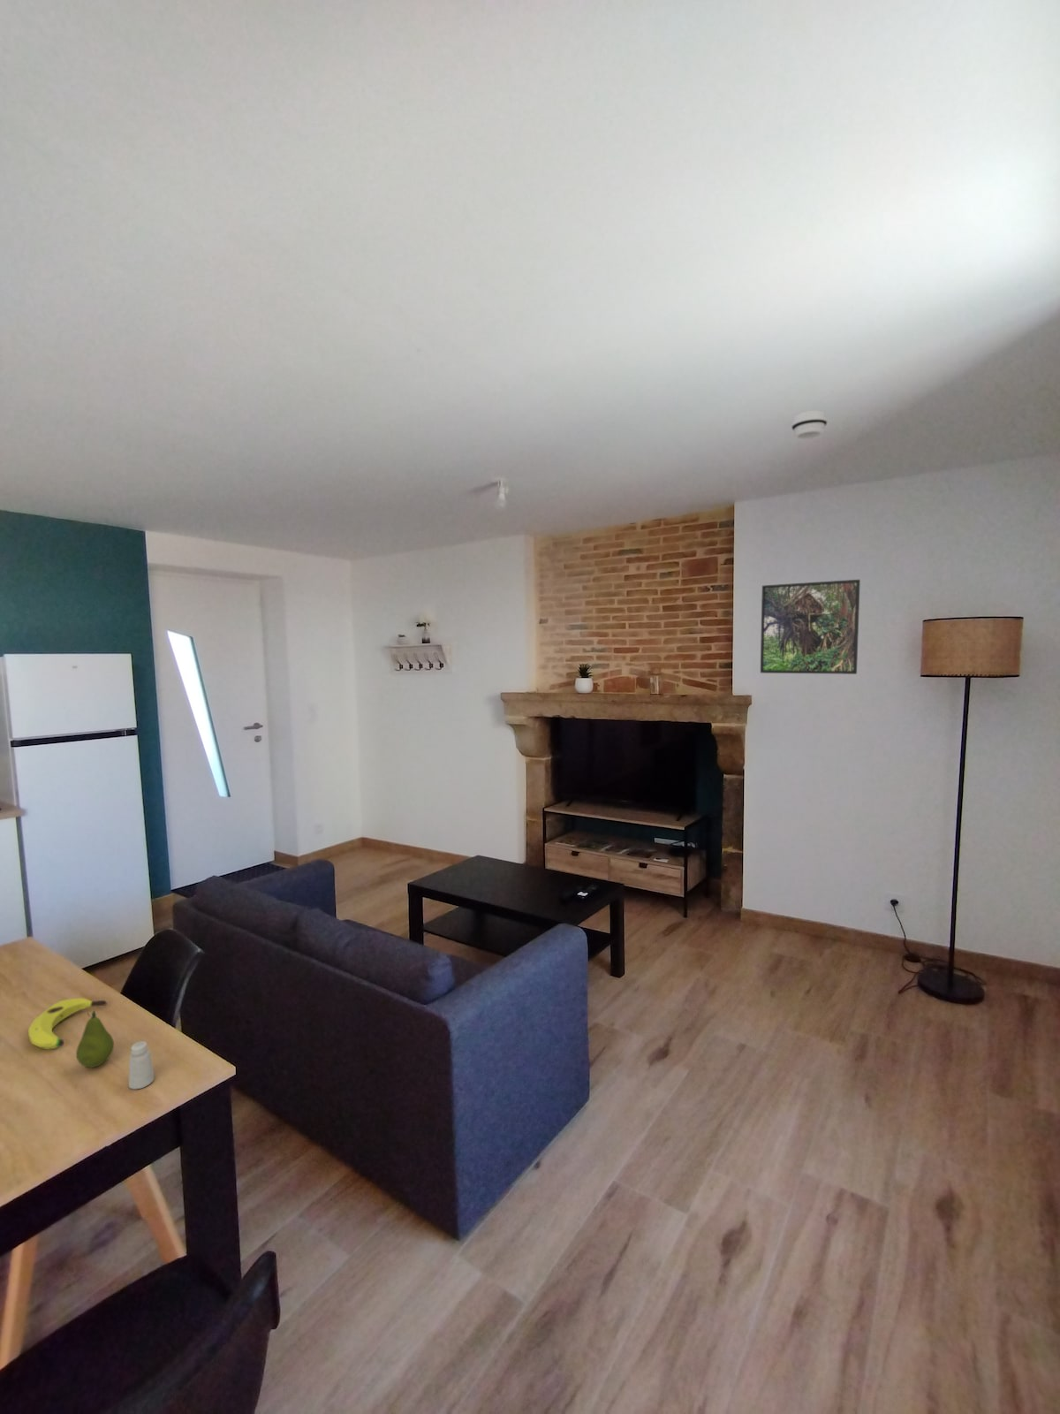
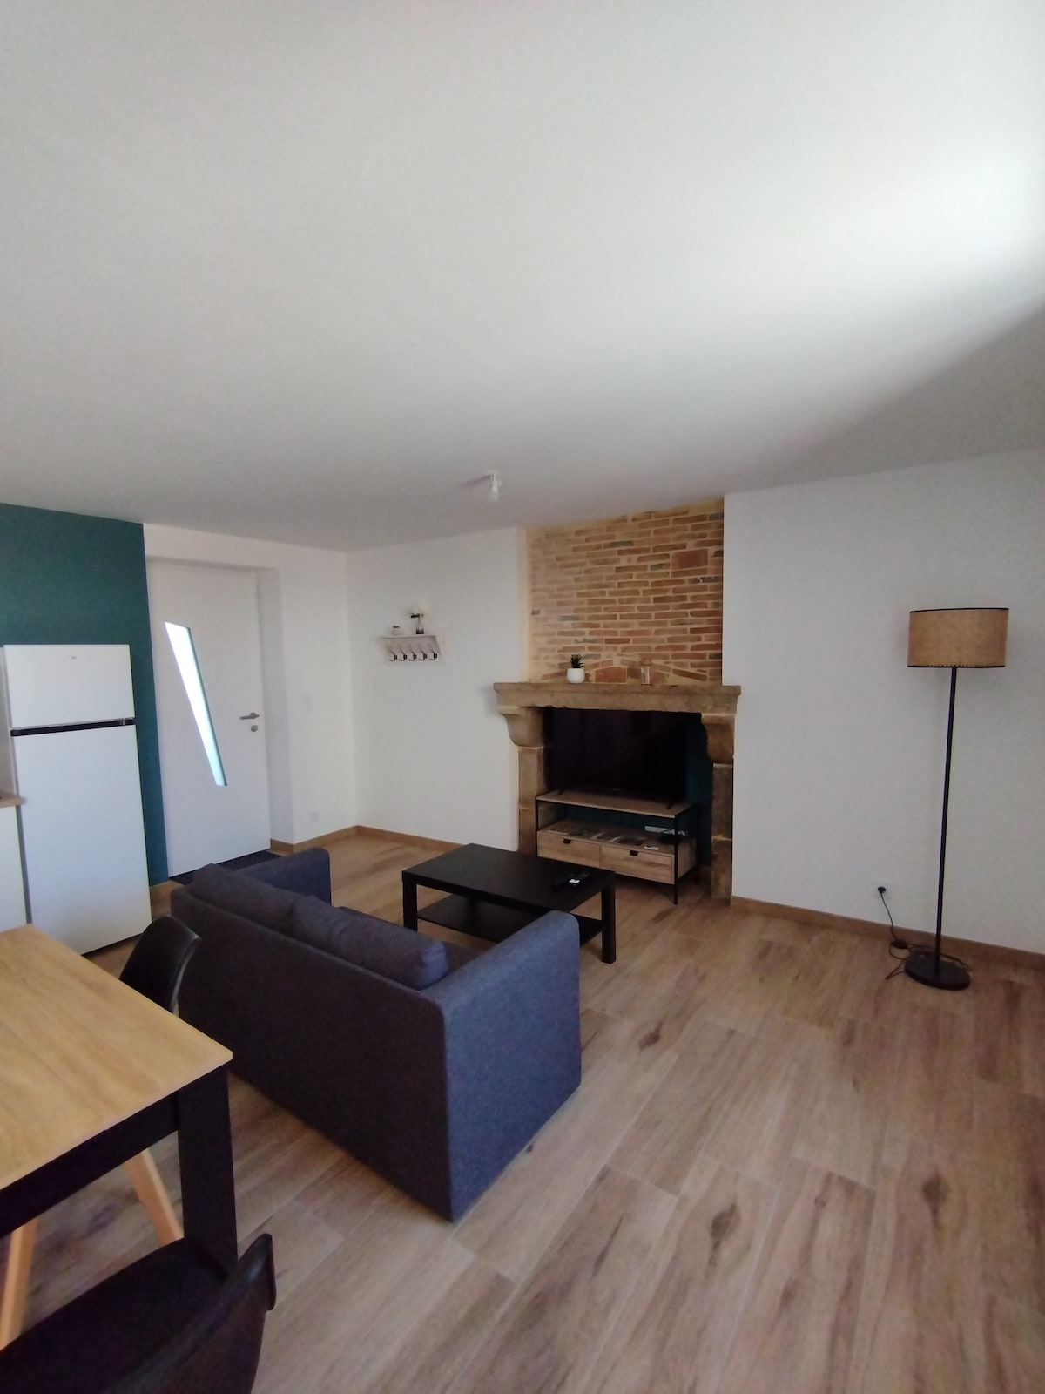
- saltshaker [128,1040,156,1090]
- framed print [759,579,862,675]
- fruit [75,1010,115,1069]
- smoke detector [791,410,828,440]
- banana [28,996,108,1050]
